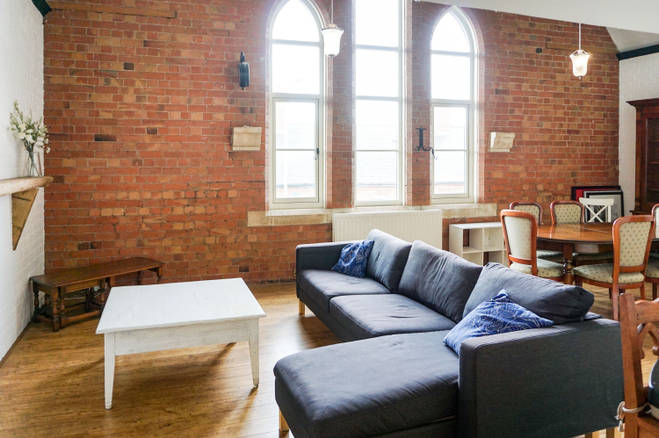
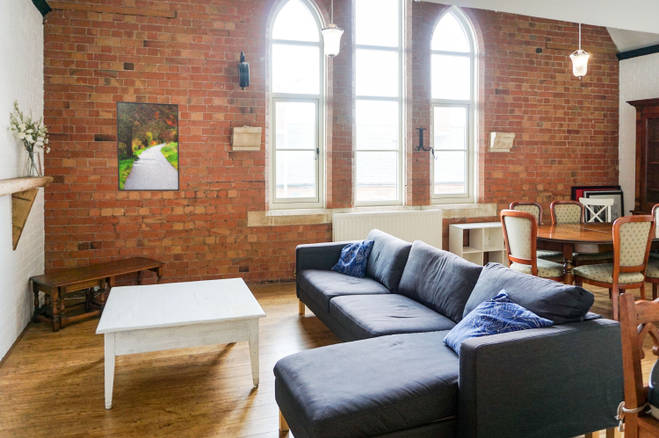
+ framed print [115,100,181,192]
